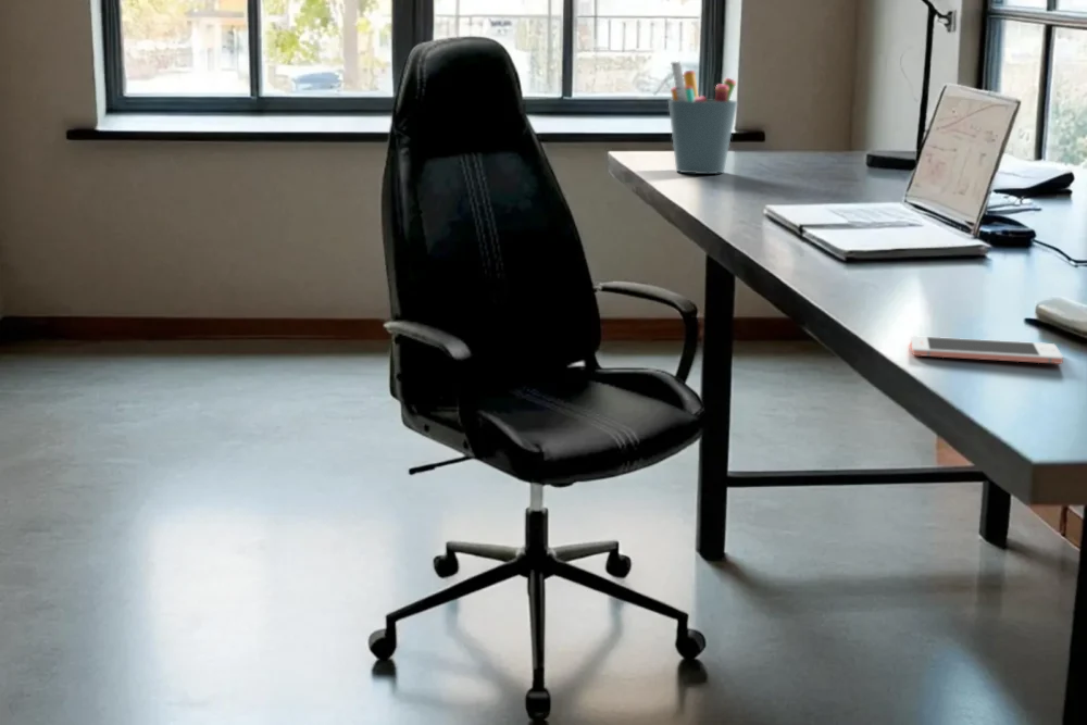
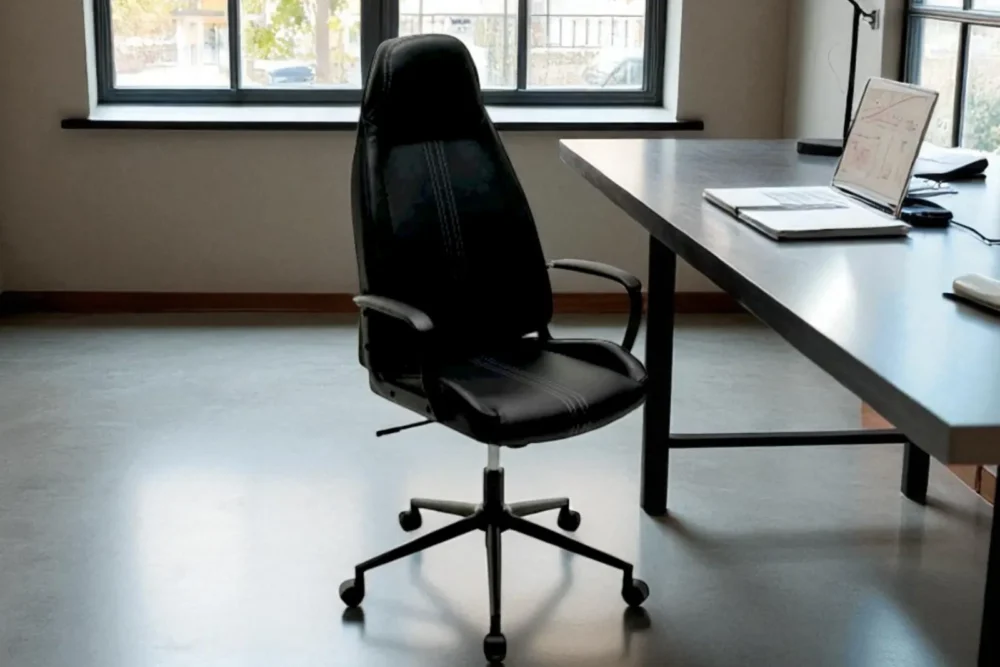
- cell phone [910,335,1064,365]
- pen holder [667,60,738,175]
